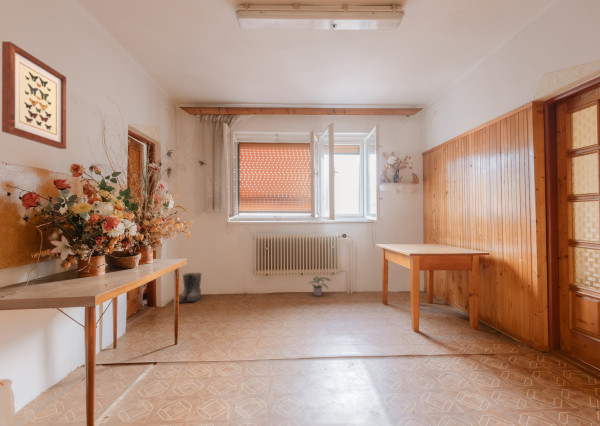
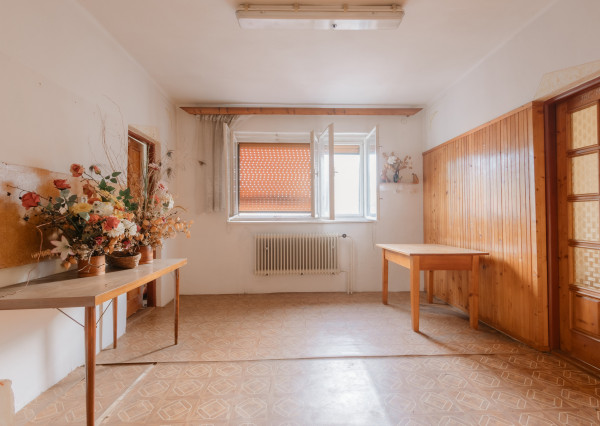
- wall art [1,41,67,150]
- boots [178,272,202,304]
- potted plant [307,275,332,297]
